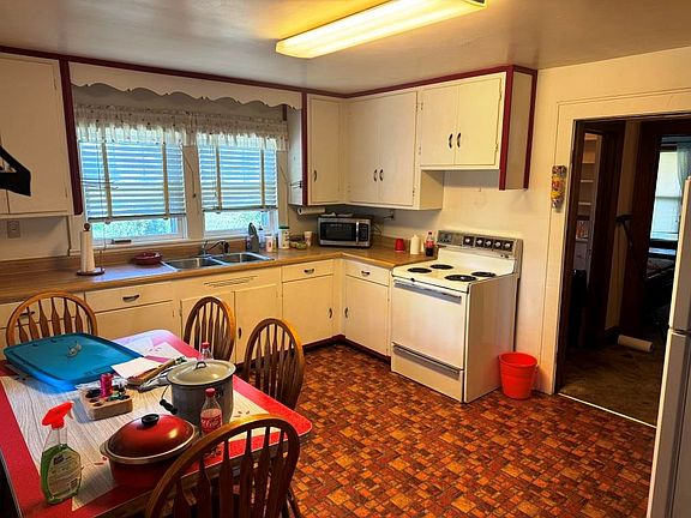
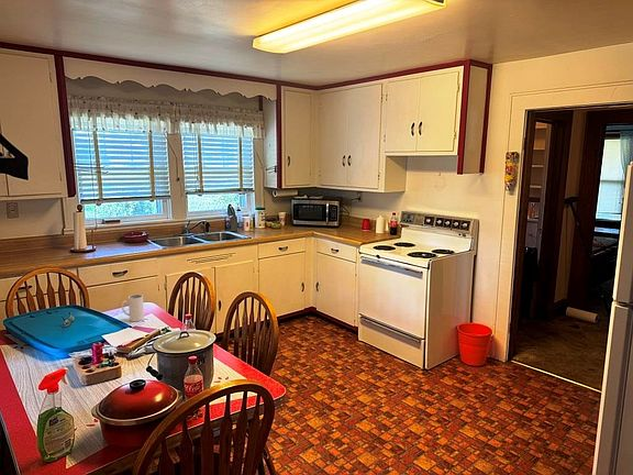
+ mug [121,294,145,322]
